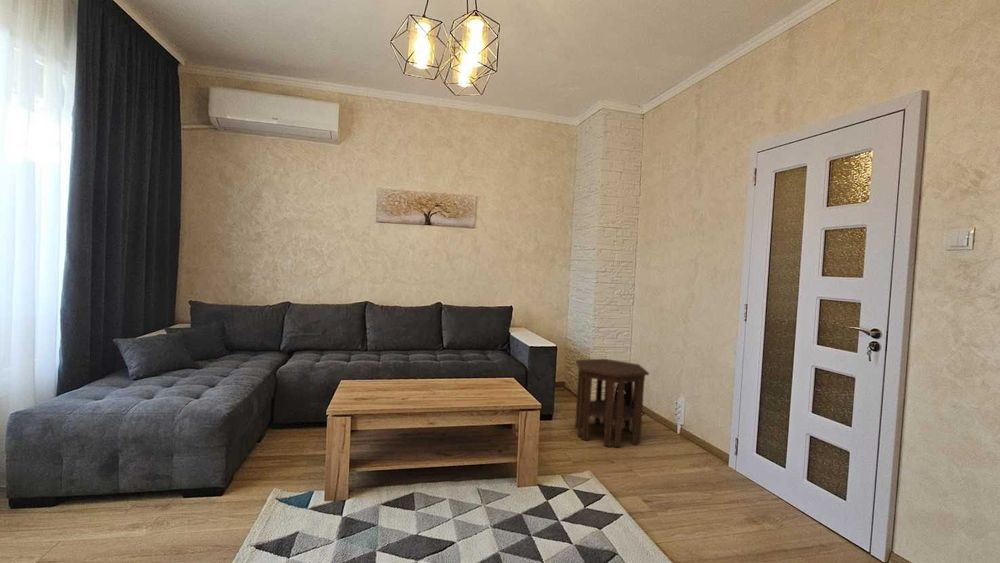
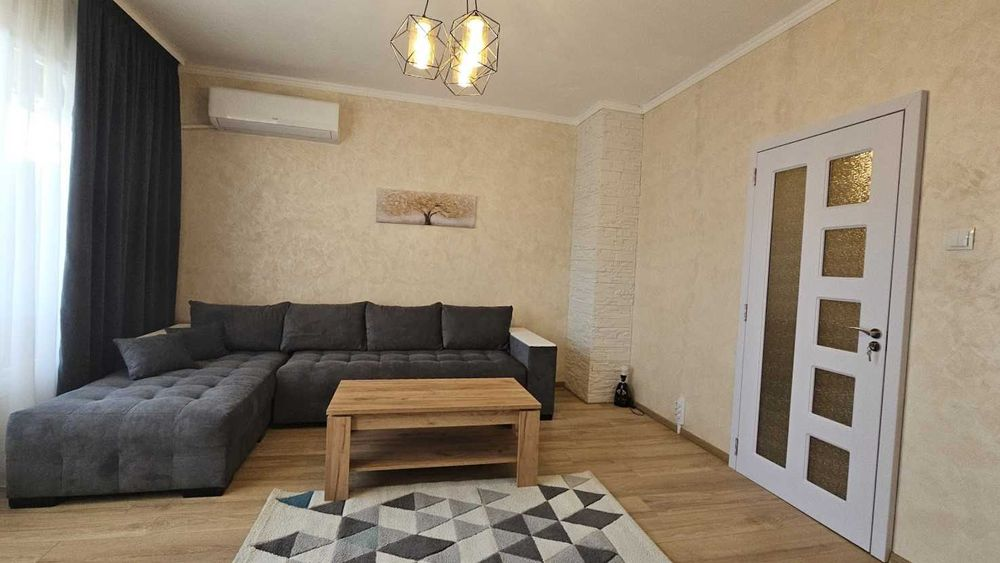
- side table [574,358,650,448]
